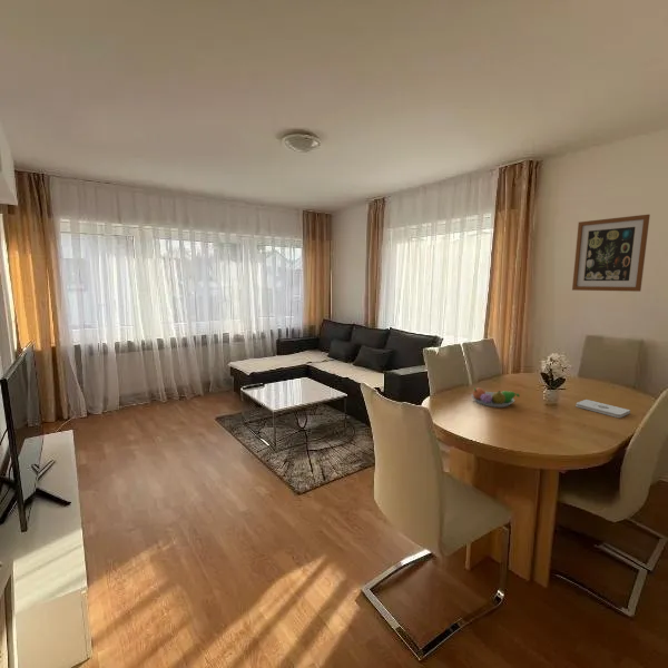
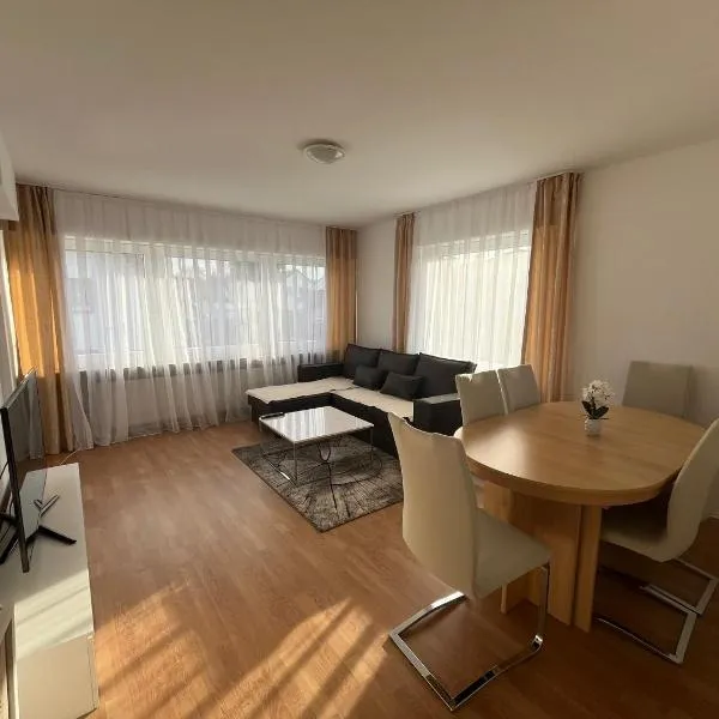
- wall art [571,214,651,293]
- notepad [574,399,631,419]
- fruit bowl [470,386,521,409]
